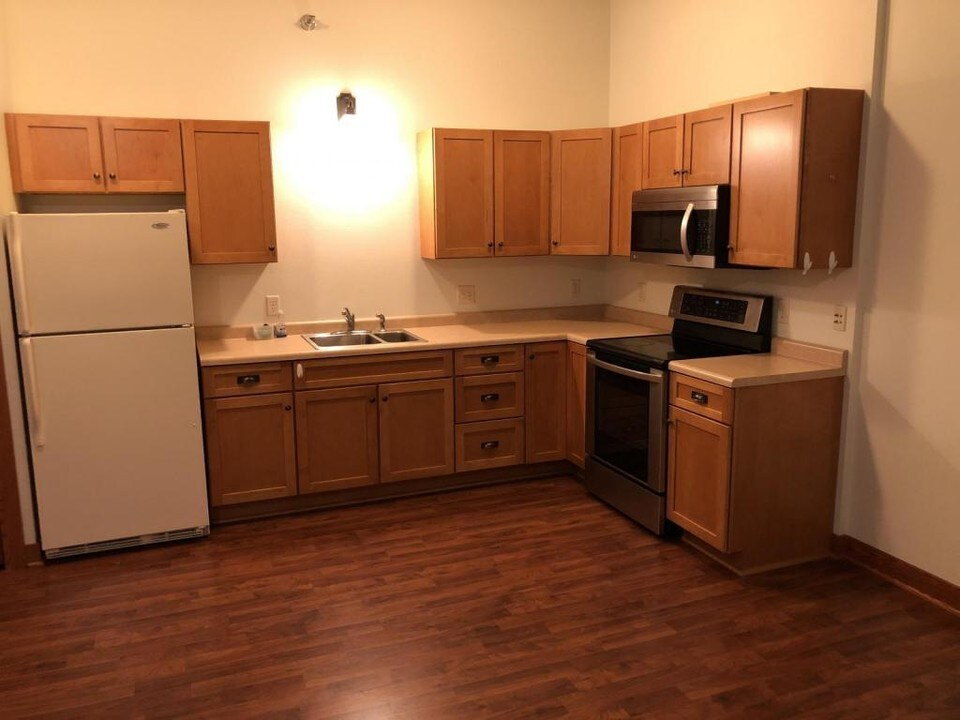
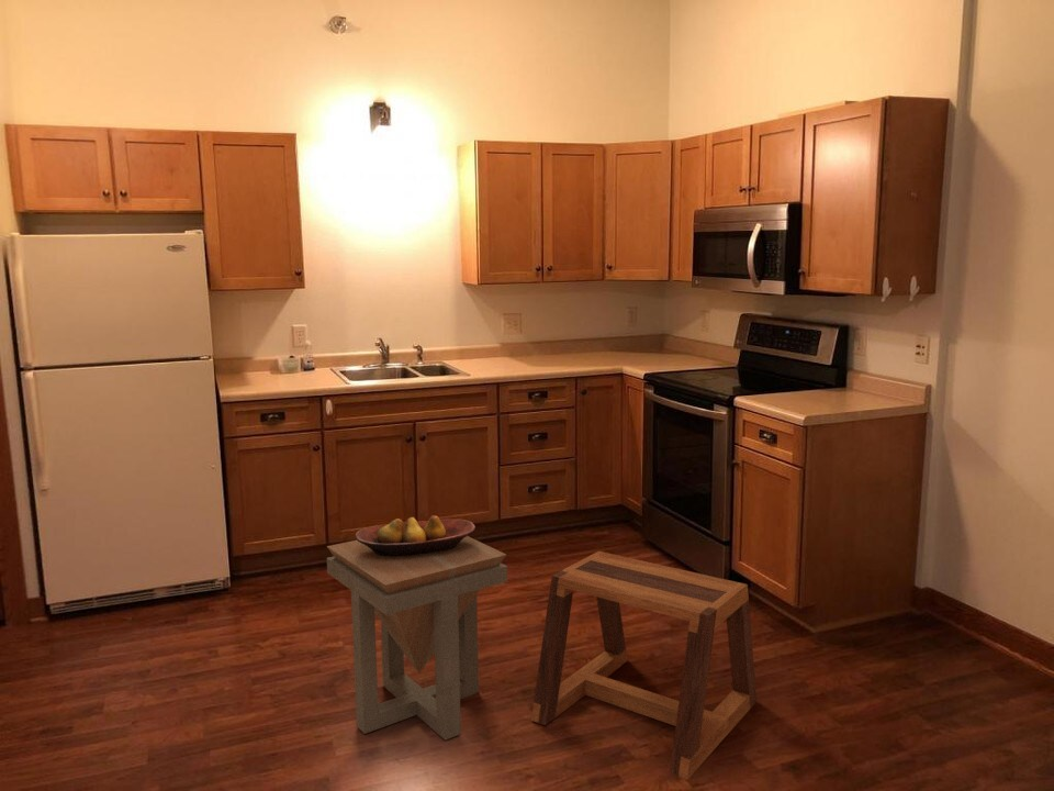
+ fruit bowl [355,514,476,556]
+ side table [326,535,508,742]
+ stool [530,550,758,781]
